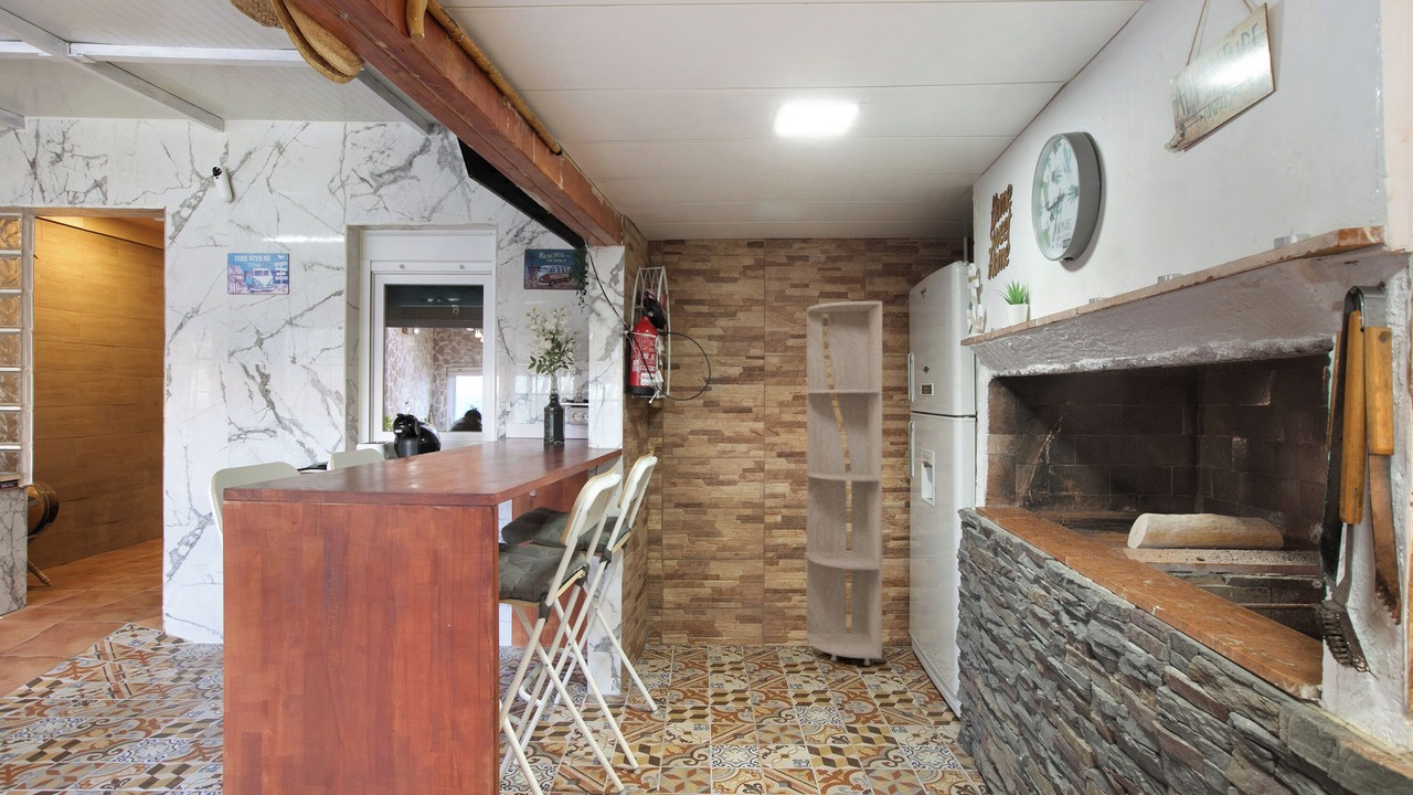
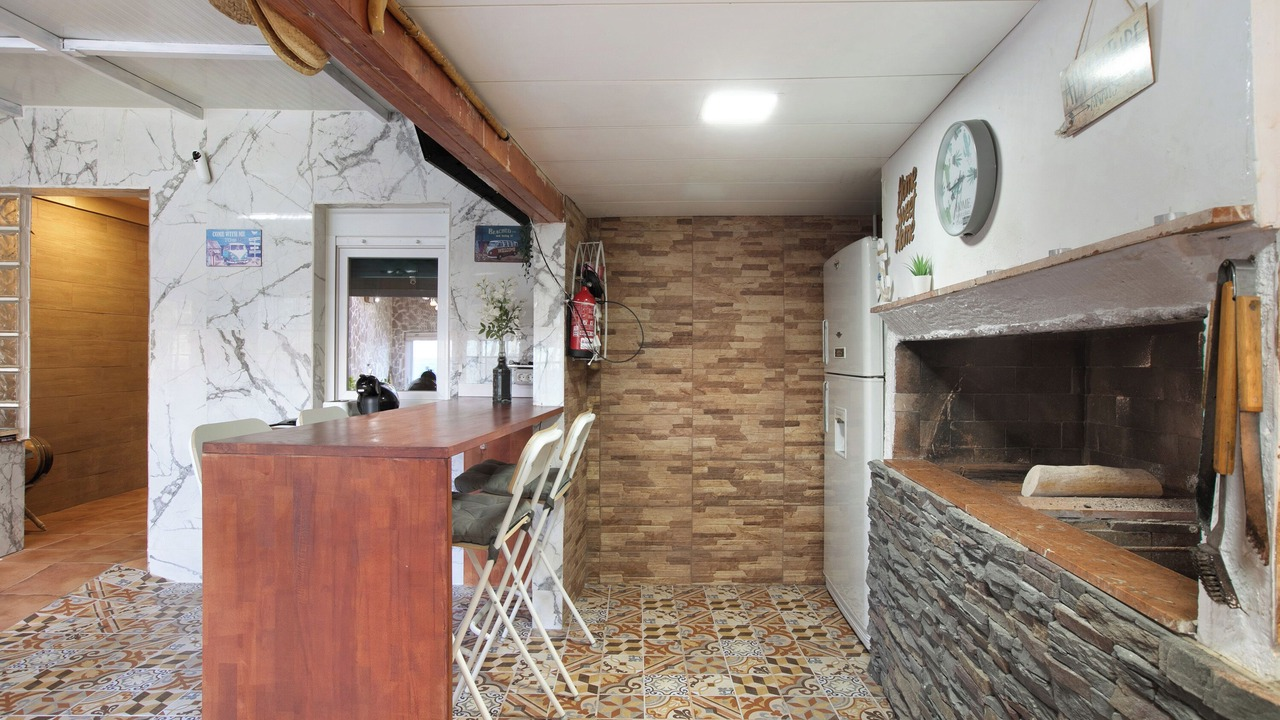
- shelving unit [806,300,883,666]
